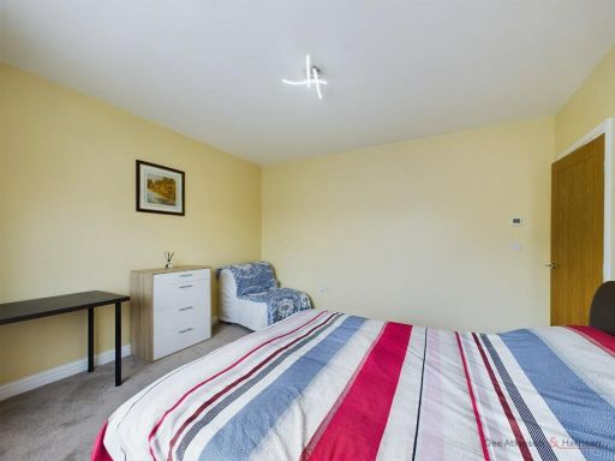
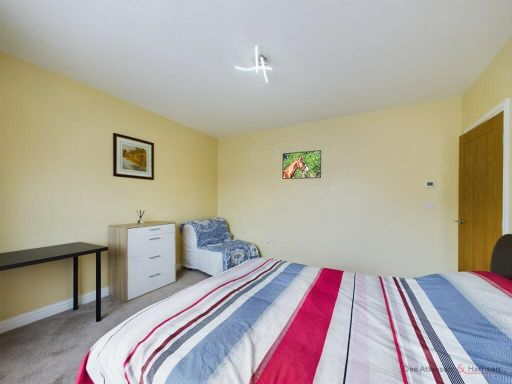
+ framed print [281,149,322,180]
